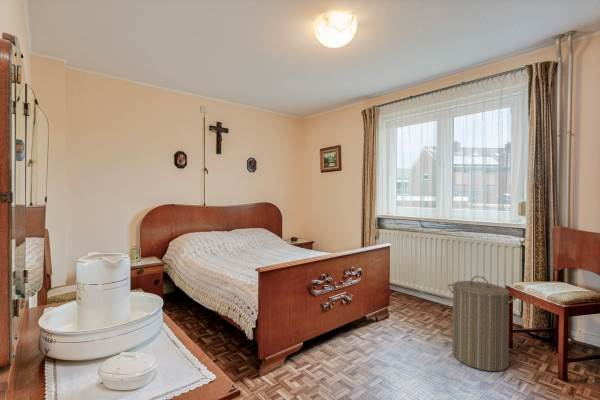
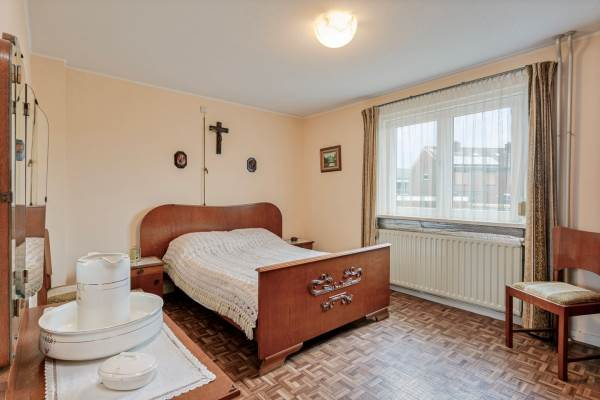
- laundry hamper [447,275,518,372]
